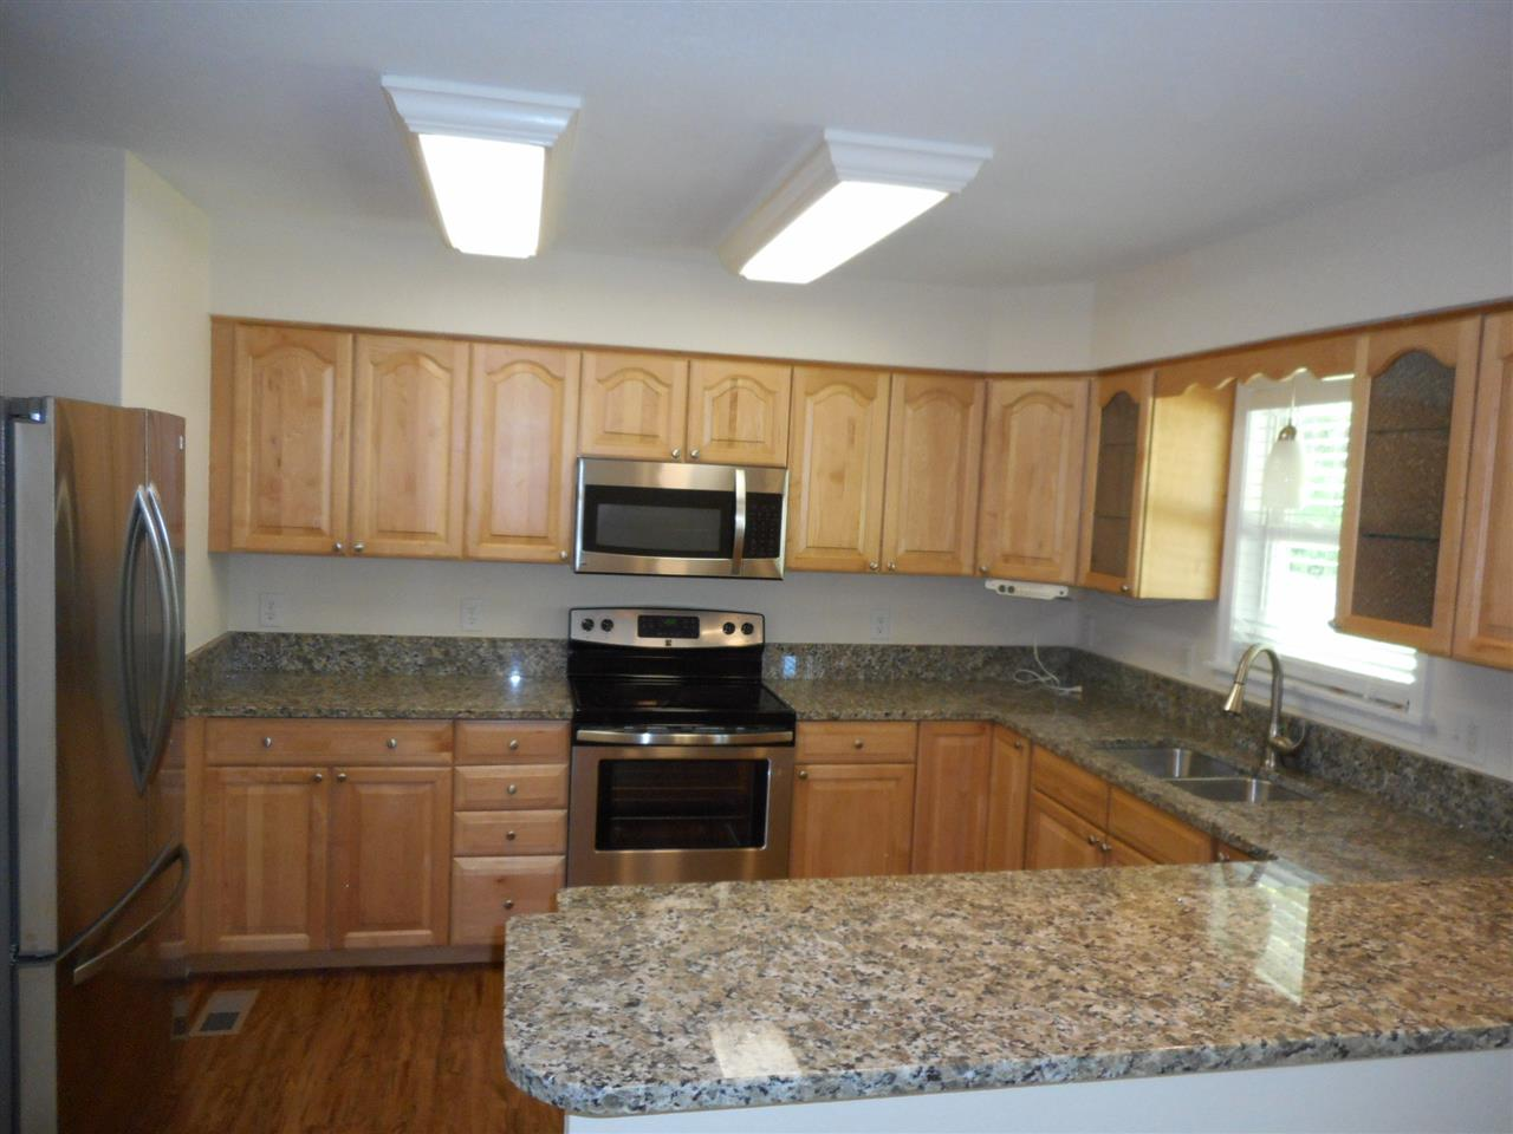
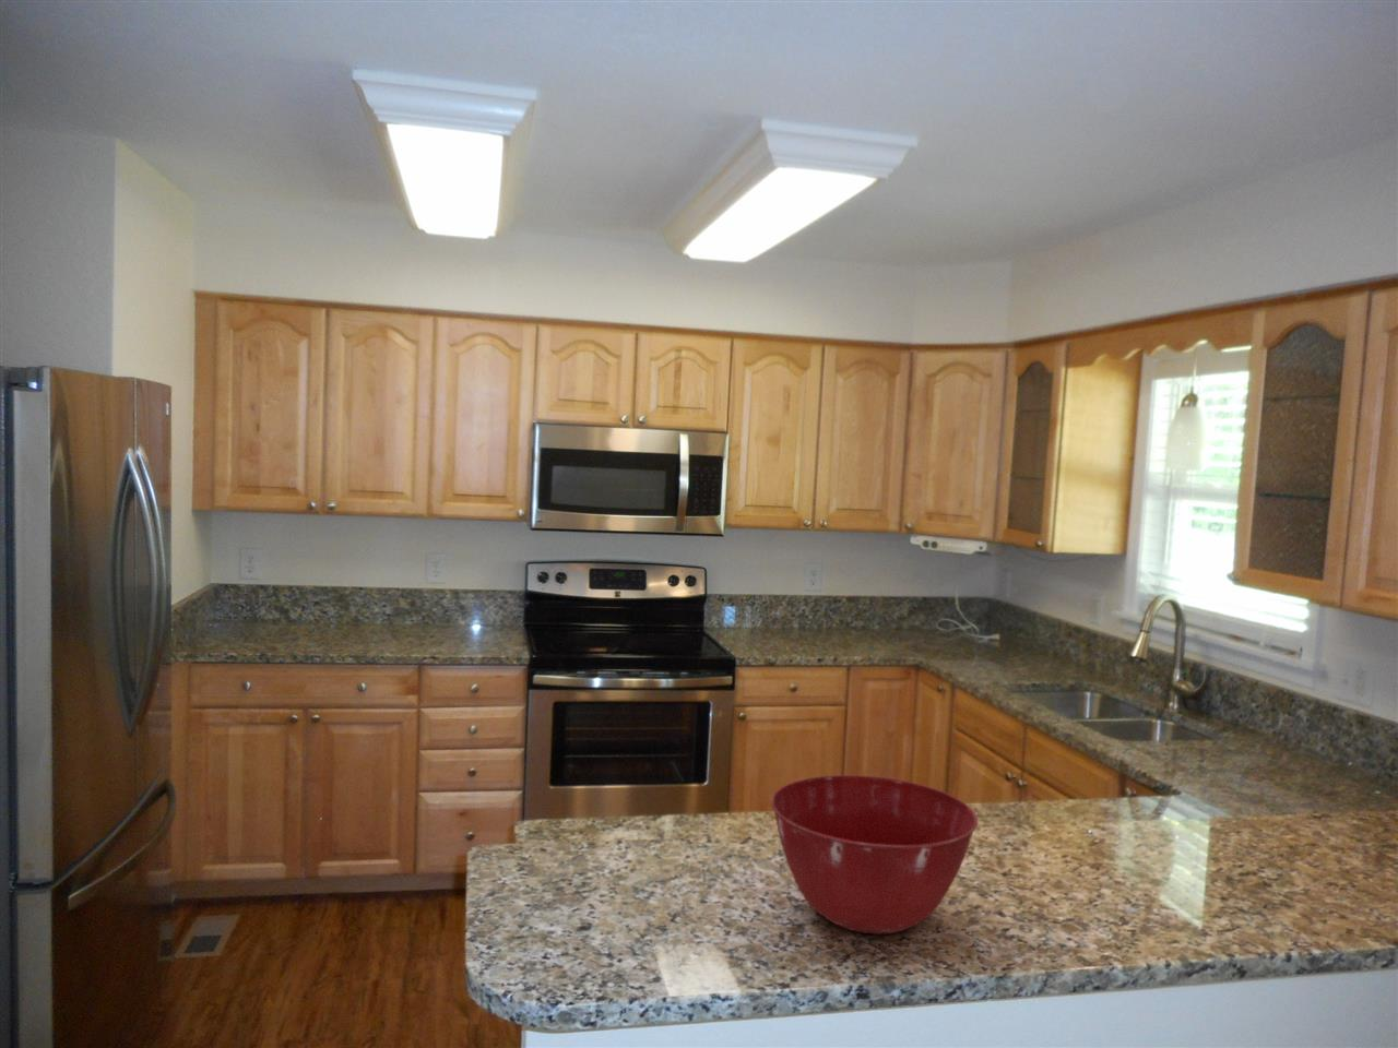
+ mixing bowl [769,774,979,936]
